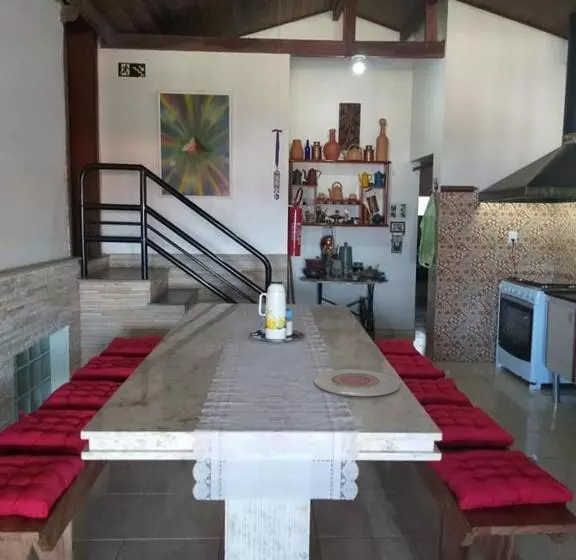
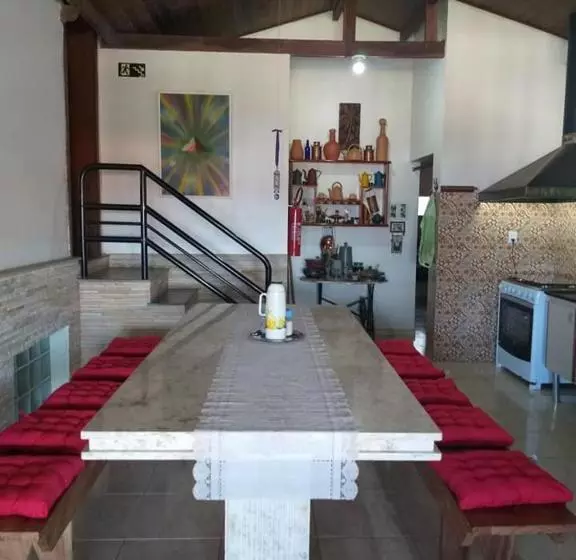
- plate [313,368,400,398]
